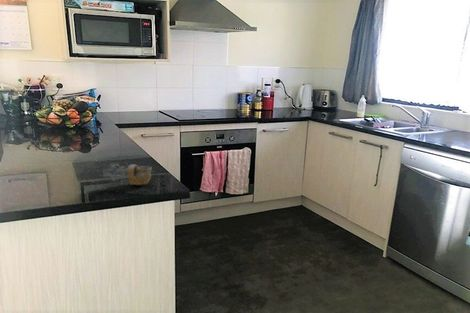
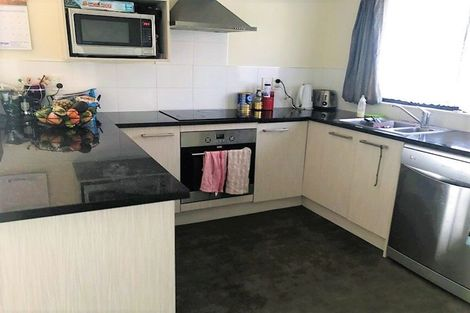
- cup [124,164,153,186]
